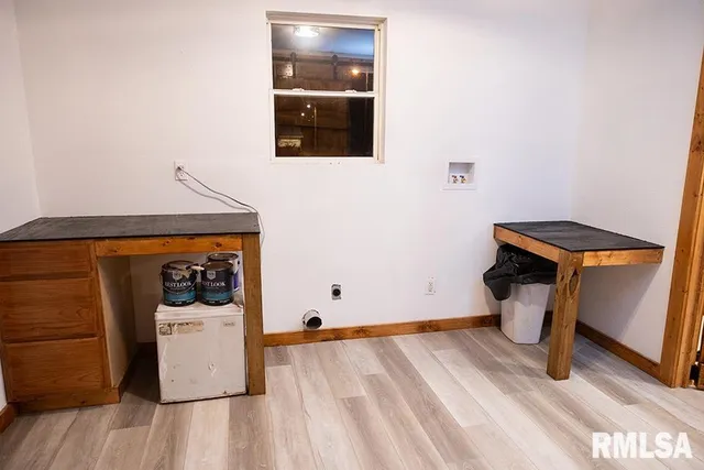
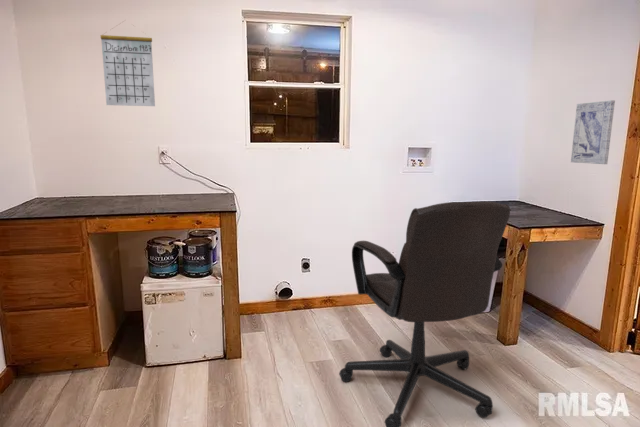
+ chair [338,200,511,427]
+ wall art [570,99,616,165]
+ calendar [100,20,156,107]
